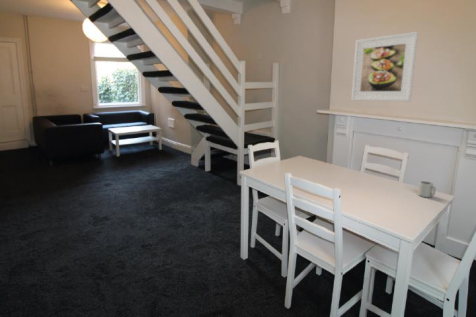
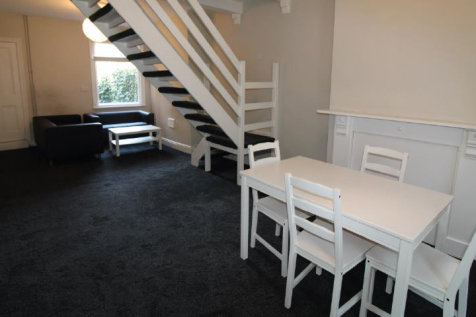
- cup [417,180,437,198]
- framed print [350,31,419,102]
